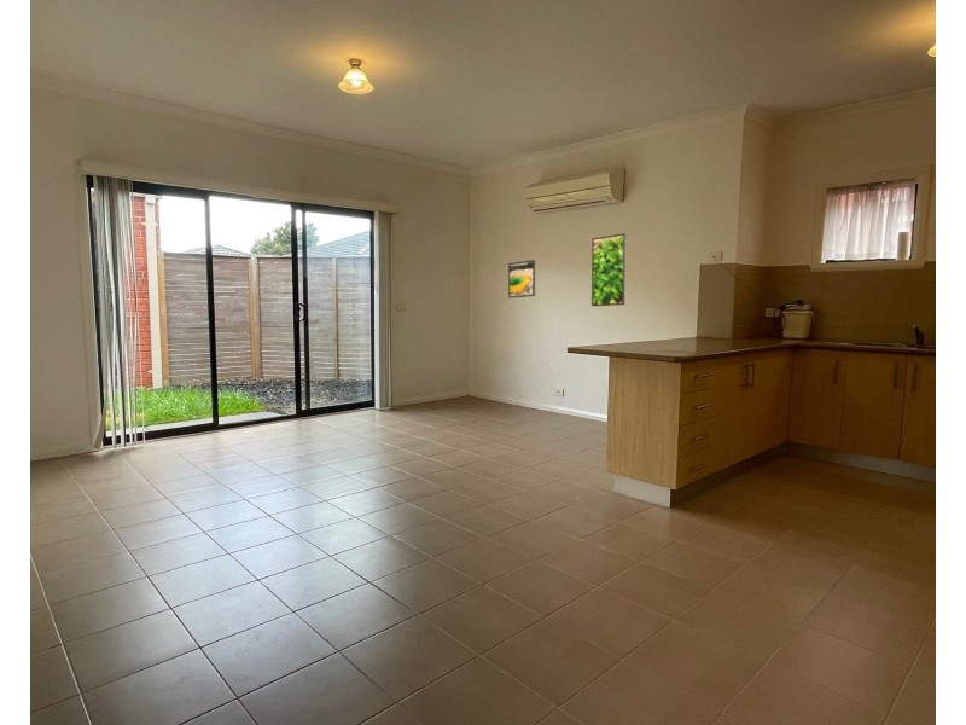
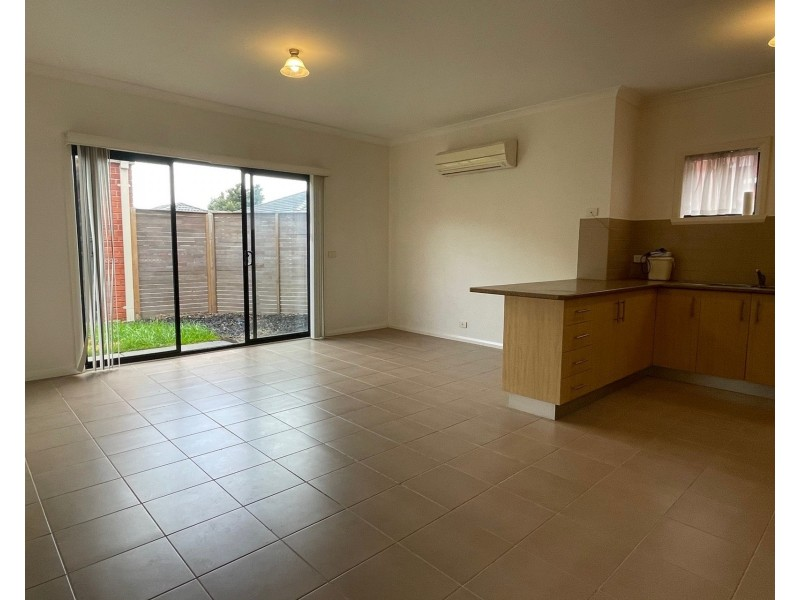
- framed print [507,259,536,298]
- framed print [590,232,627,307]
